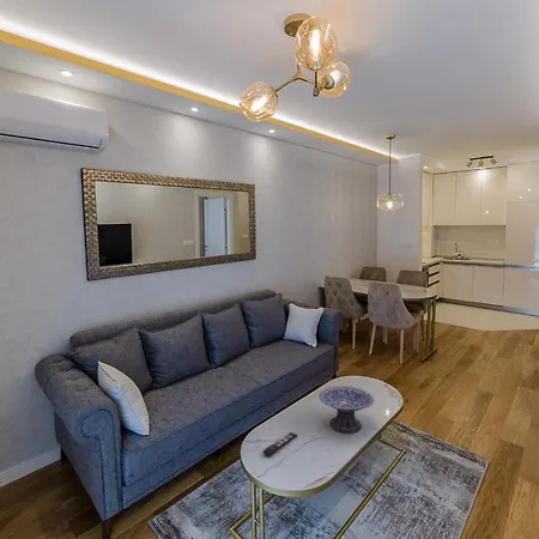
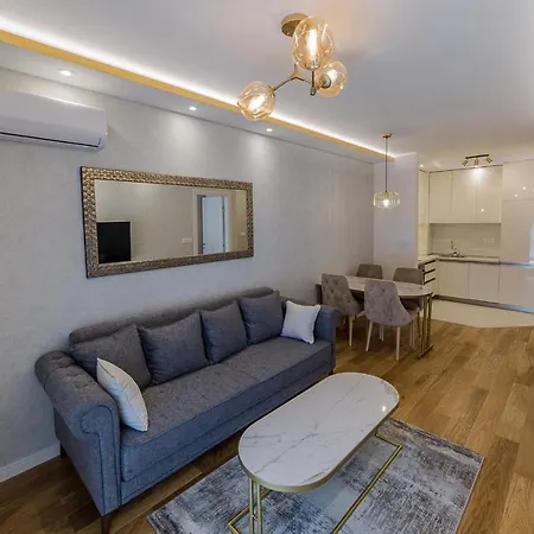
- remote control [262,431,298,458]
- decorative bowl [317,384,375,434]
